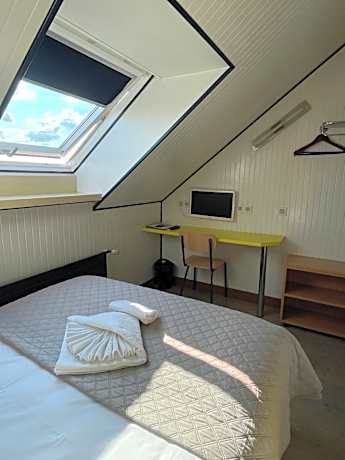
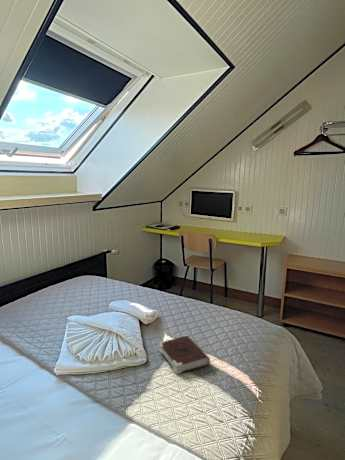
+ book [158,335,211,375]
